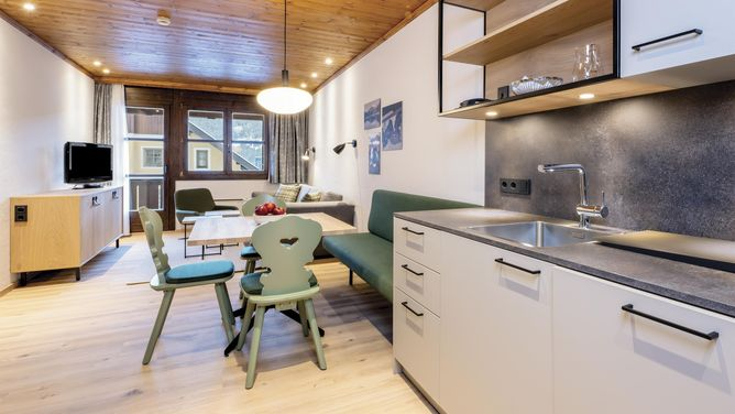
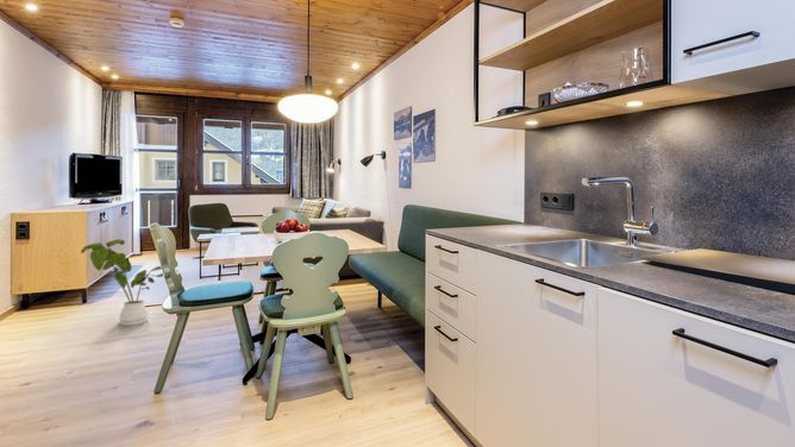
+ house plant [80,238,179,327]
